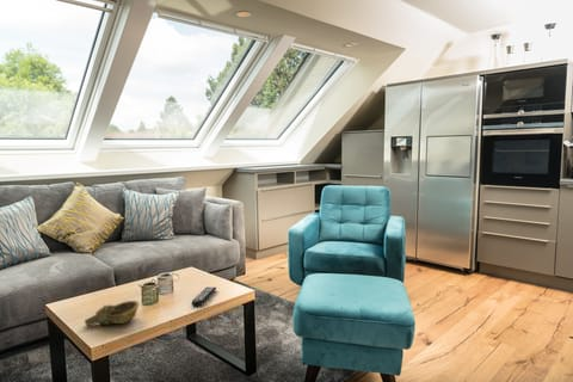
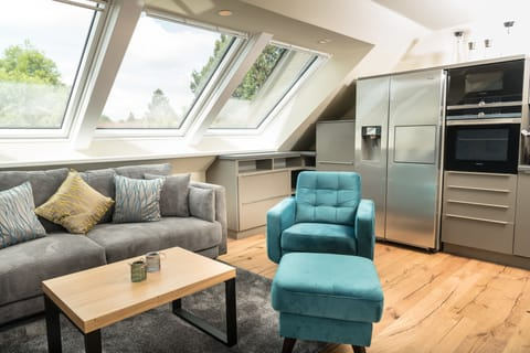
- remote control [191,285,217,308]
- decorative bowl [84,300,140,327]
